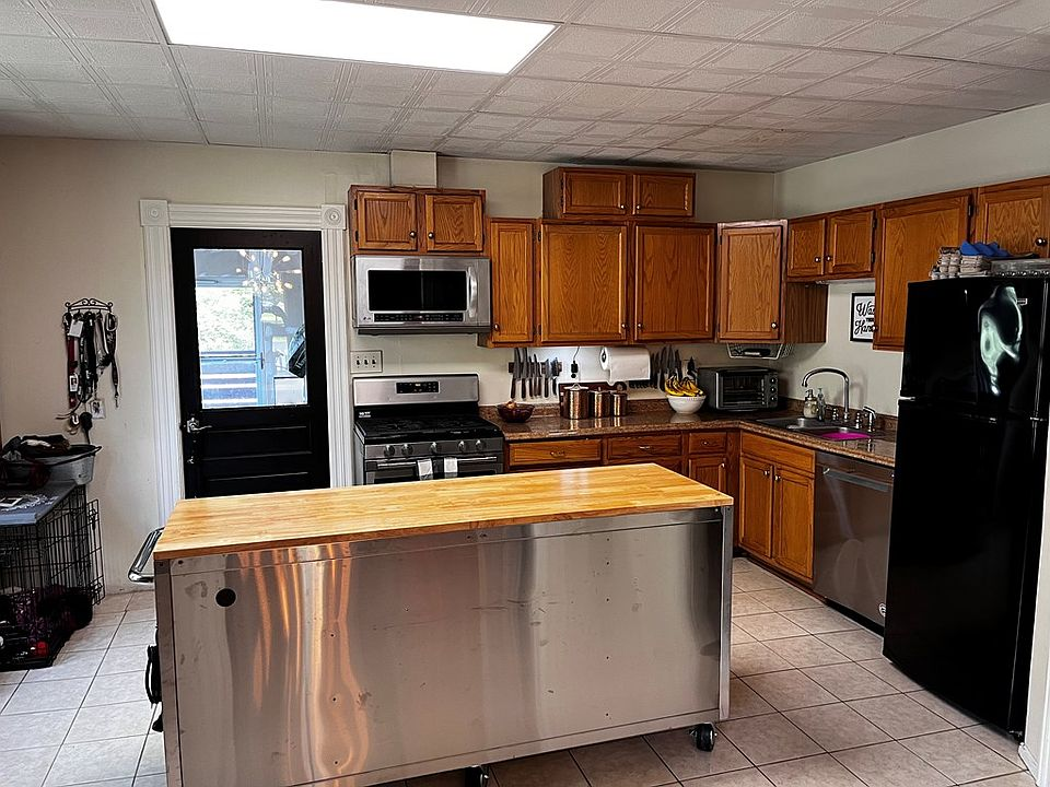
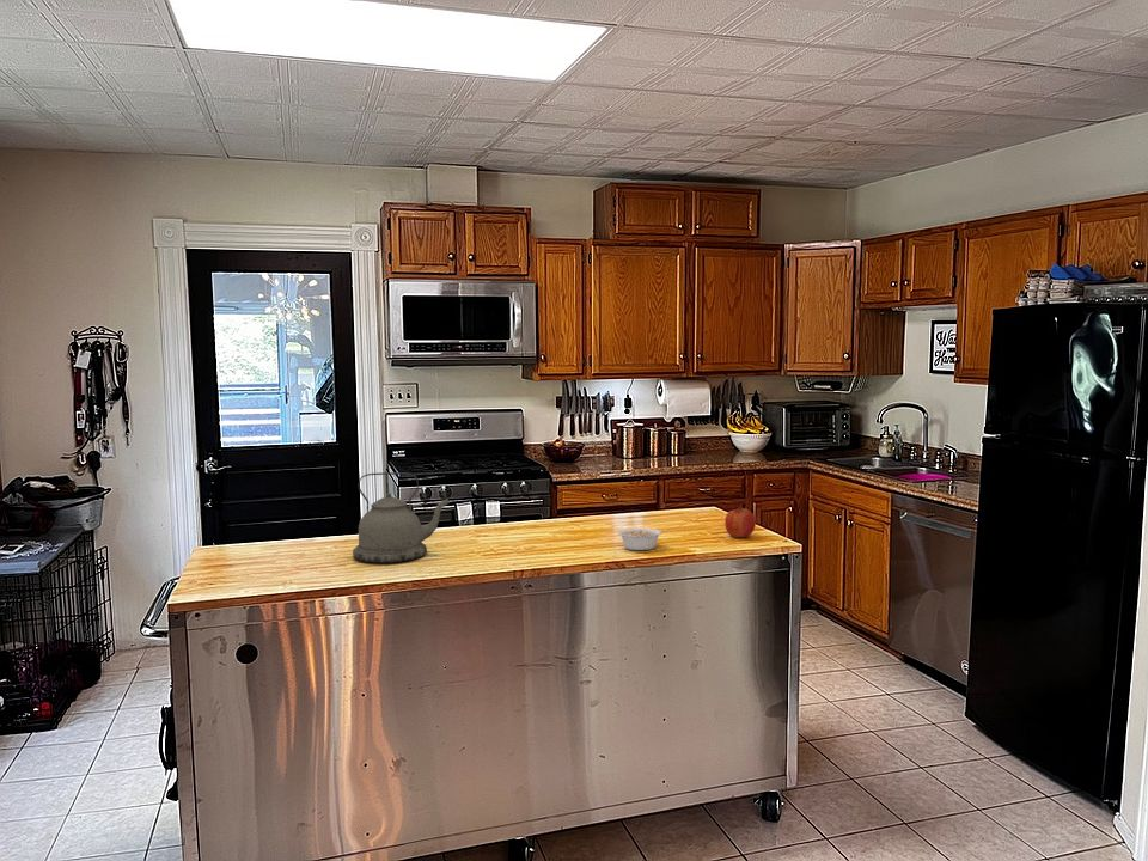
+ fruit [723,506,757,538]
+ legume [617,527,667,551]
+ kettle [352,471,451,564]
